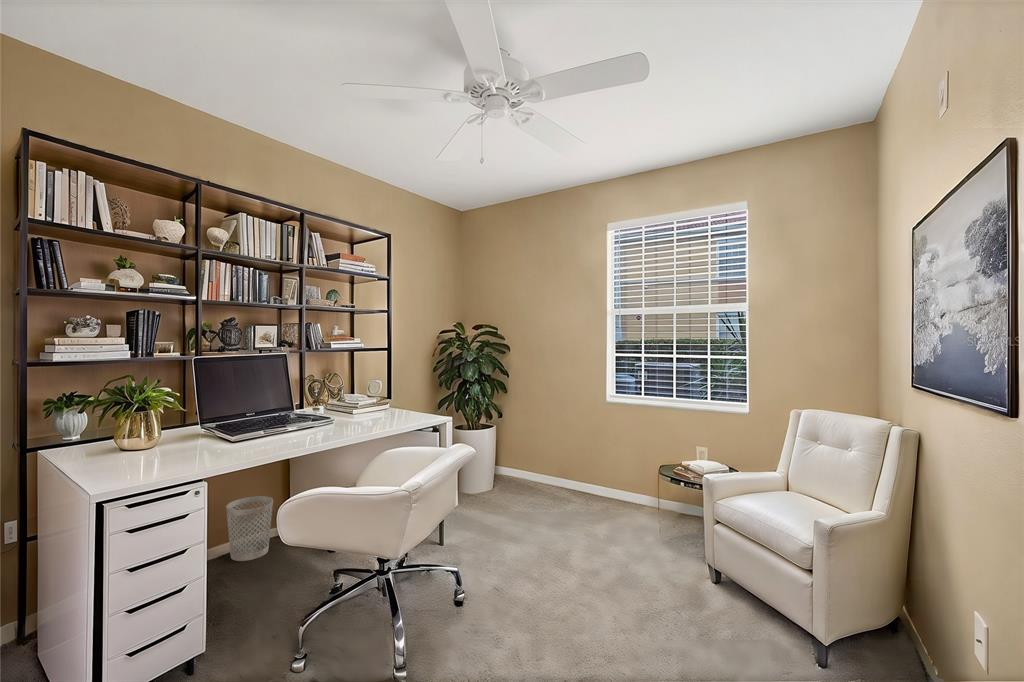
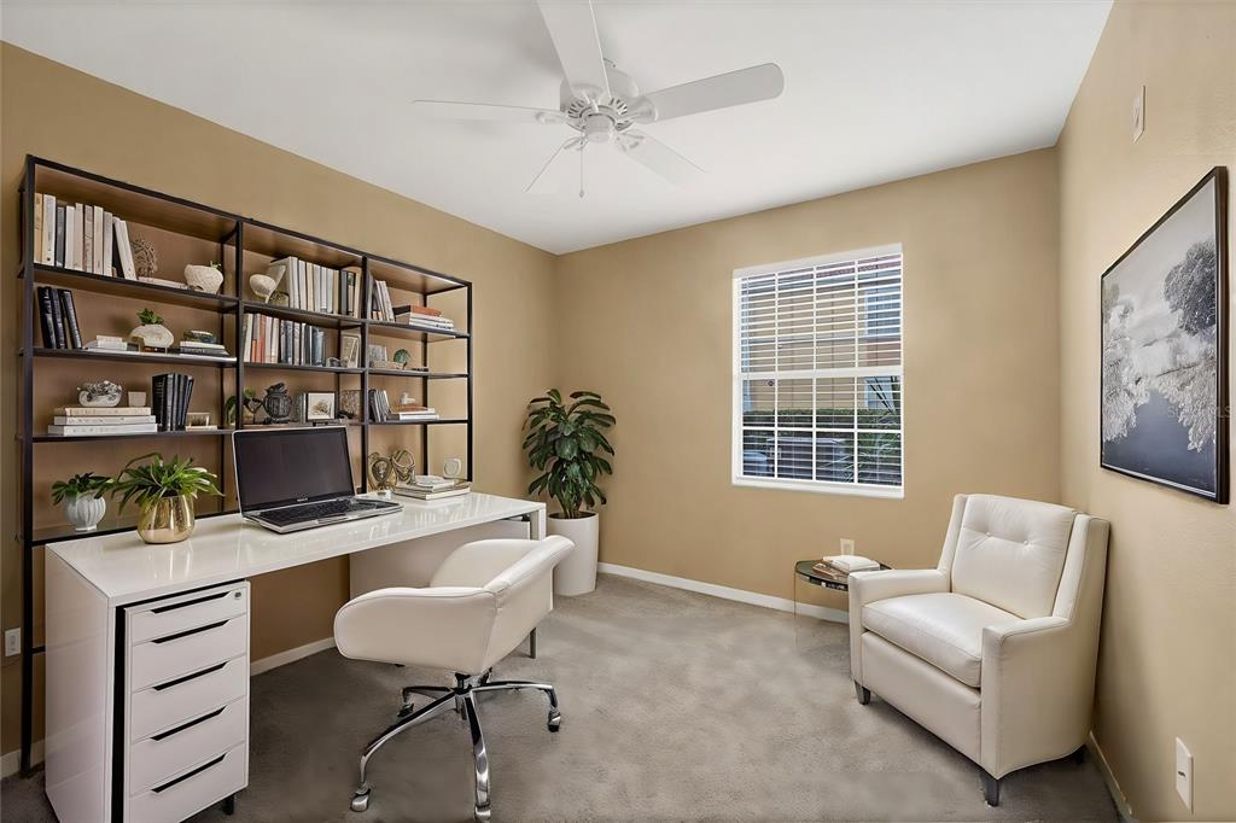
- wastebasket [225,495,274,562]
